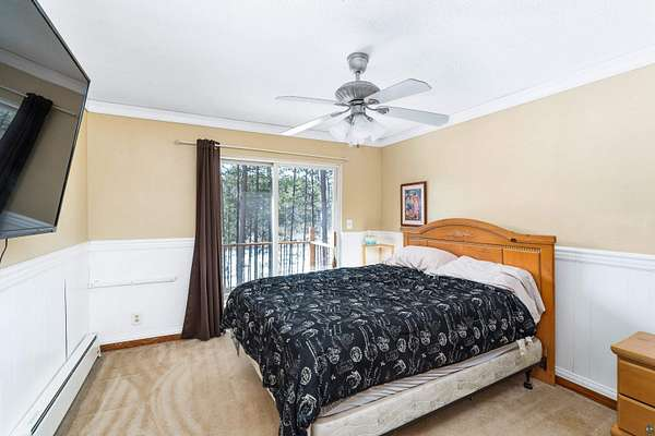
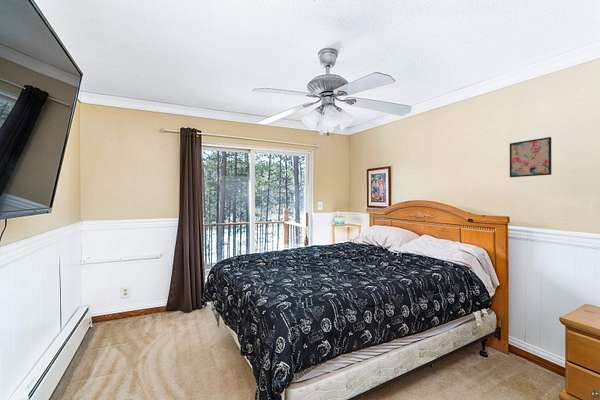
+ wall art [509,136,552,178]
